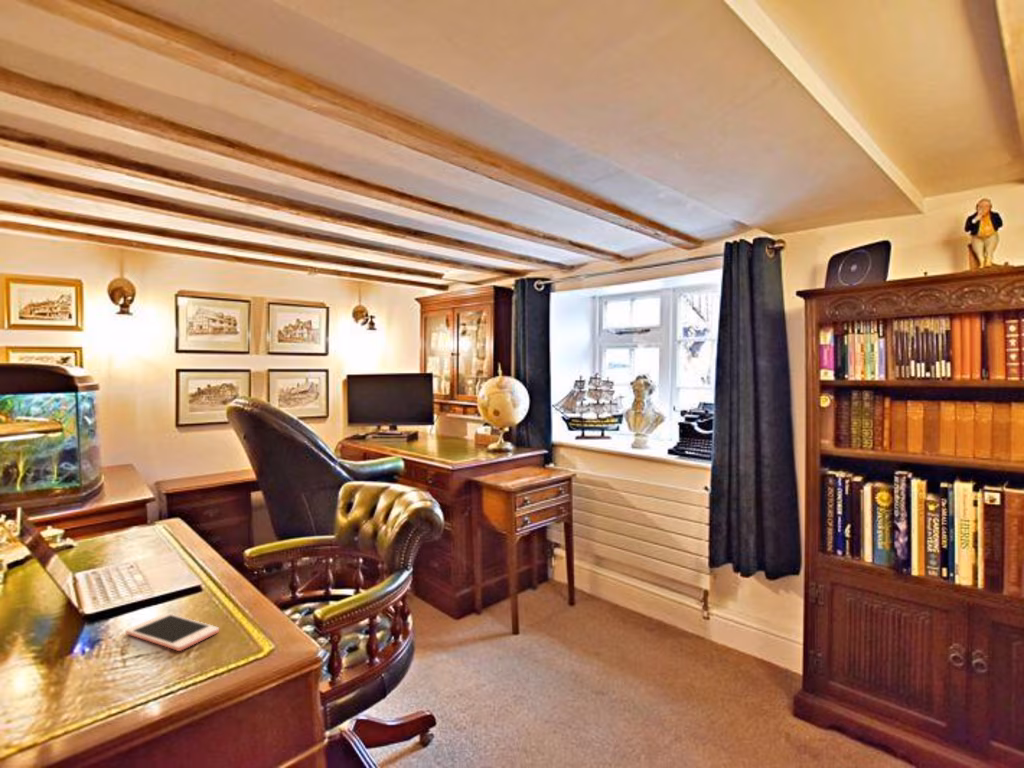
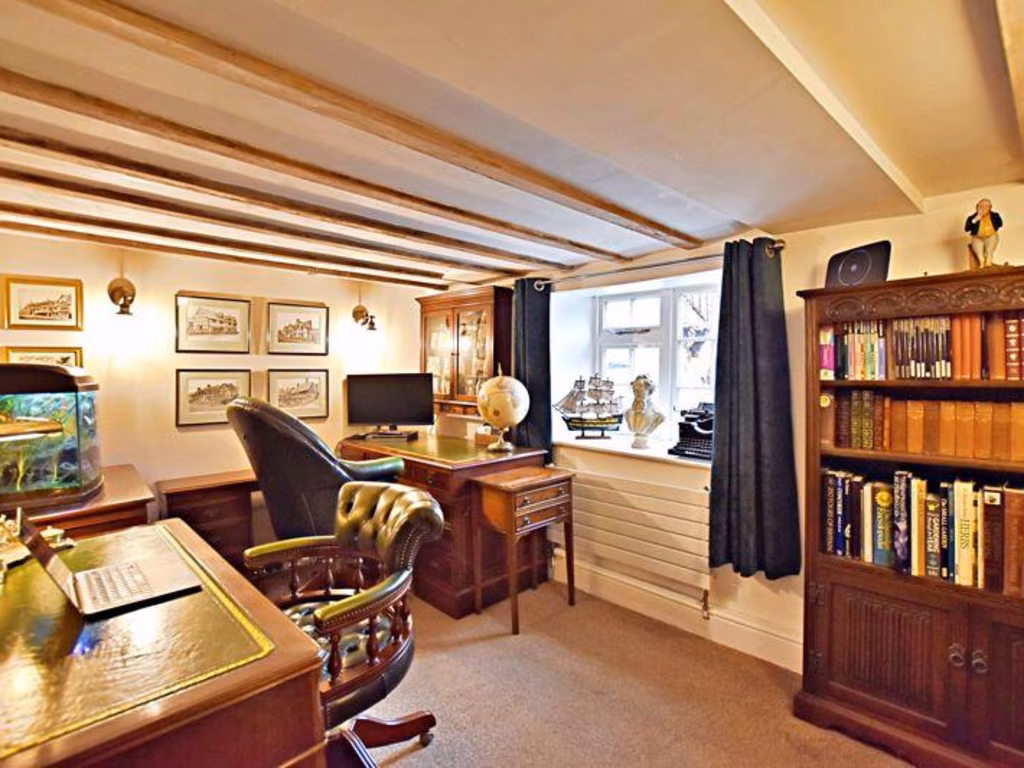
- cell phone [125,612,220,652]
